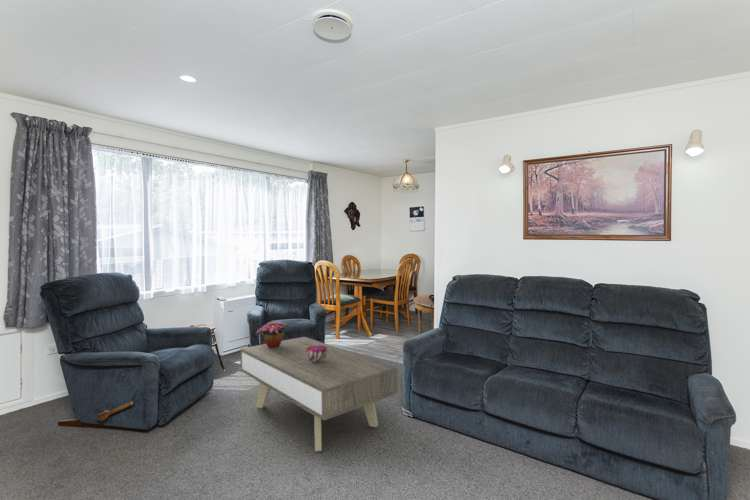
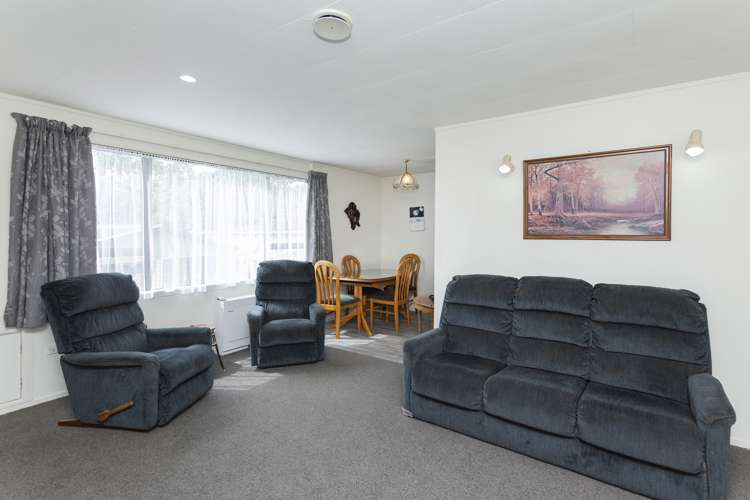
- decorative bowl [306,346,327,362]
- coffee table [239,336,399,452]
- flower arrangement [254,320,290,348]
